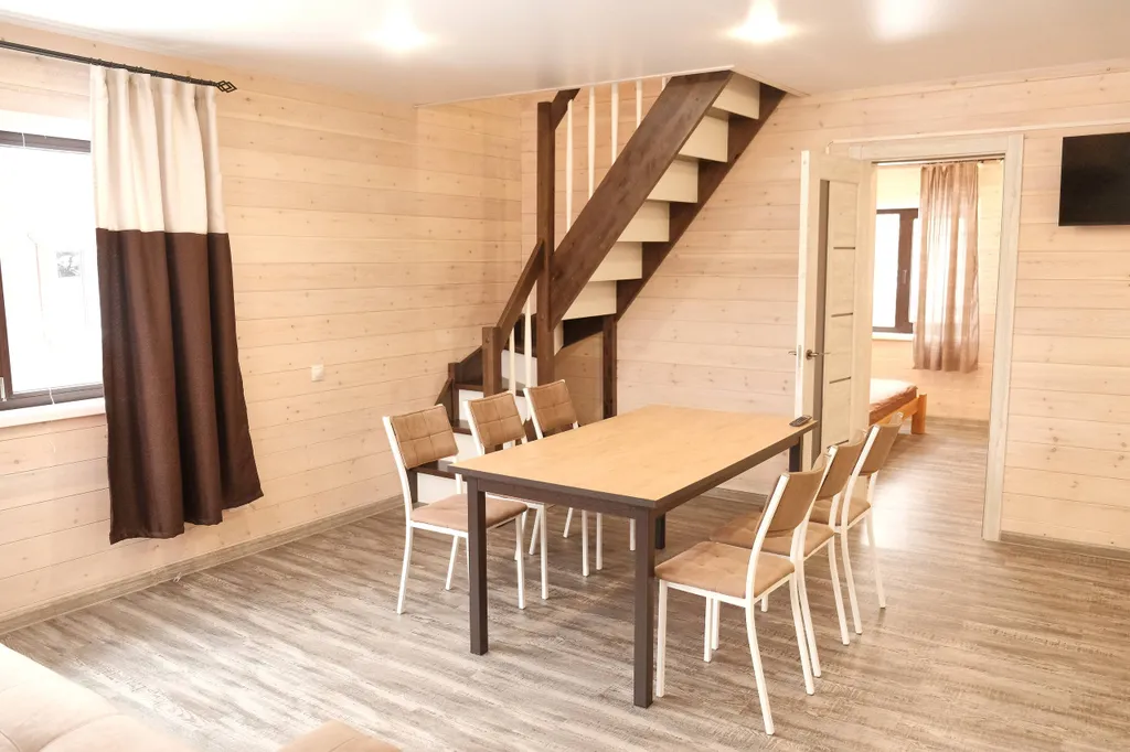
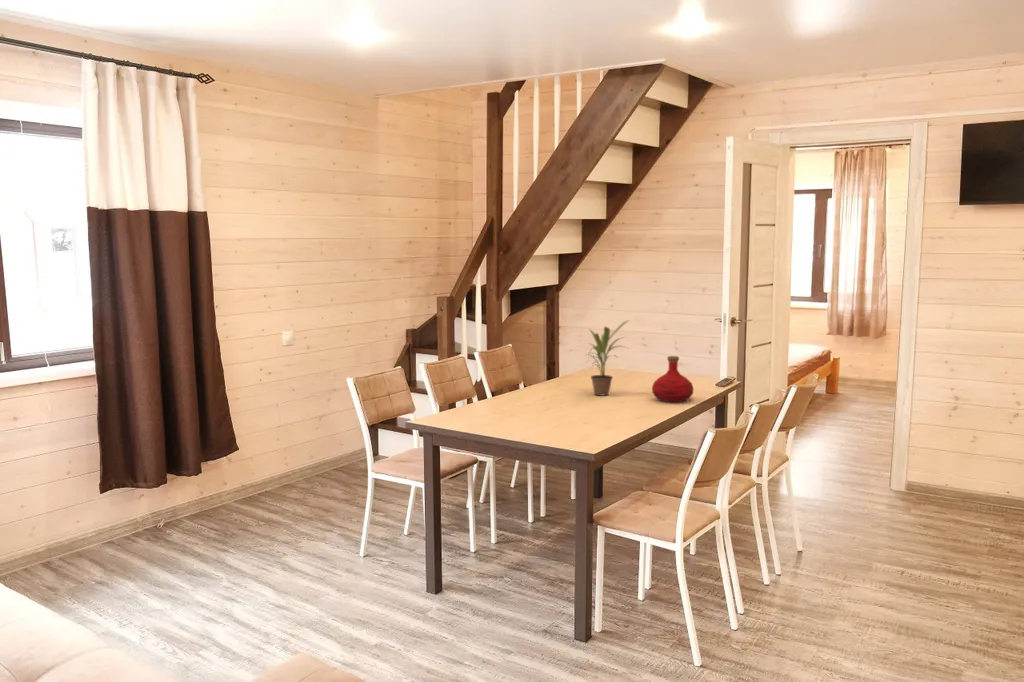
+ bottle [651,355,694,403]
+ potted plant [584,320,631,396]
